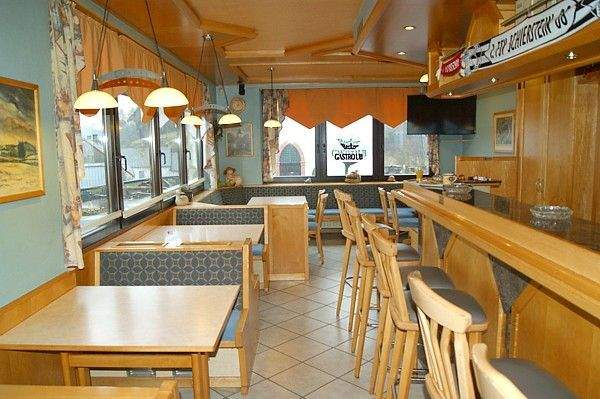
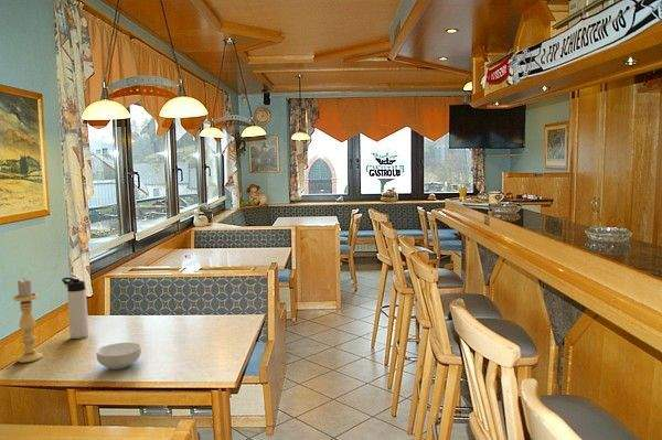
+ candle holder [12,278,44,364]
+ thermos bottle [61,277,90,340]
+ cereal bowl [95,342,142,371]
